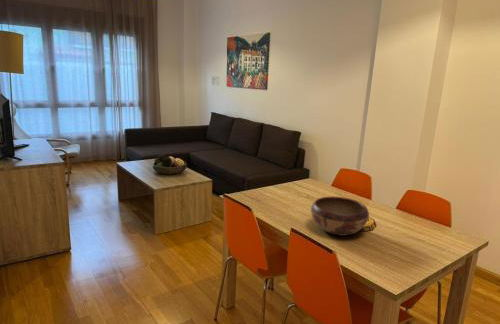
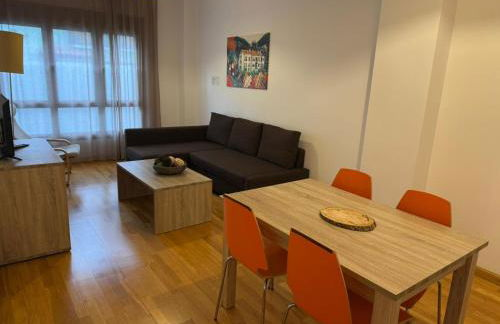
- decorative bowl [310,196,370,237]
